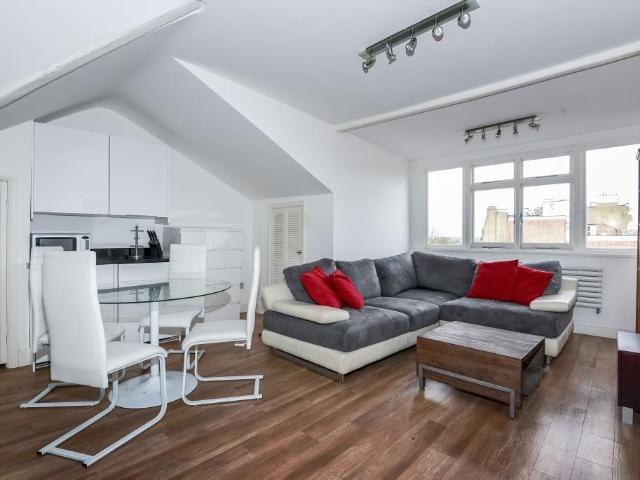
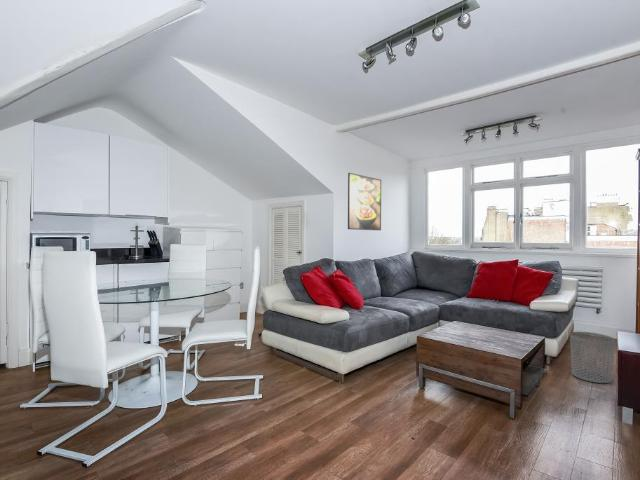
+ waste bin [569,331,616,384]
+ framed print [347,172,382,231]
